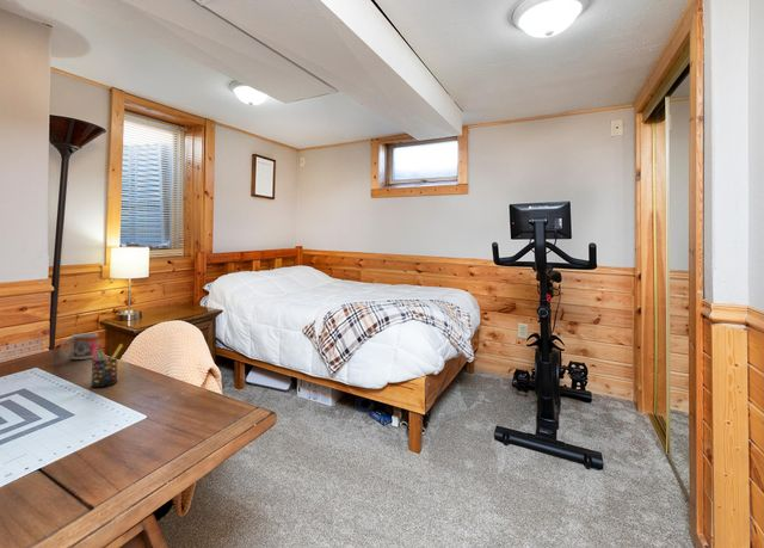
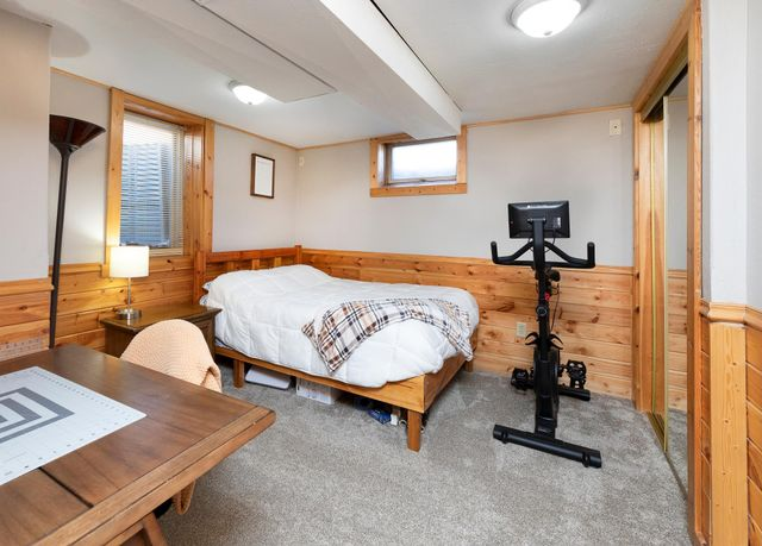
- cup [60,332,99,361]
- pen holder [88,340,124,388]
